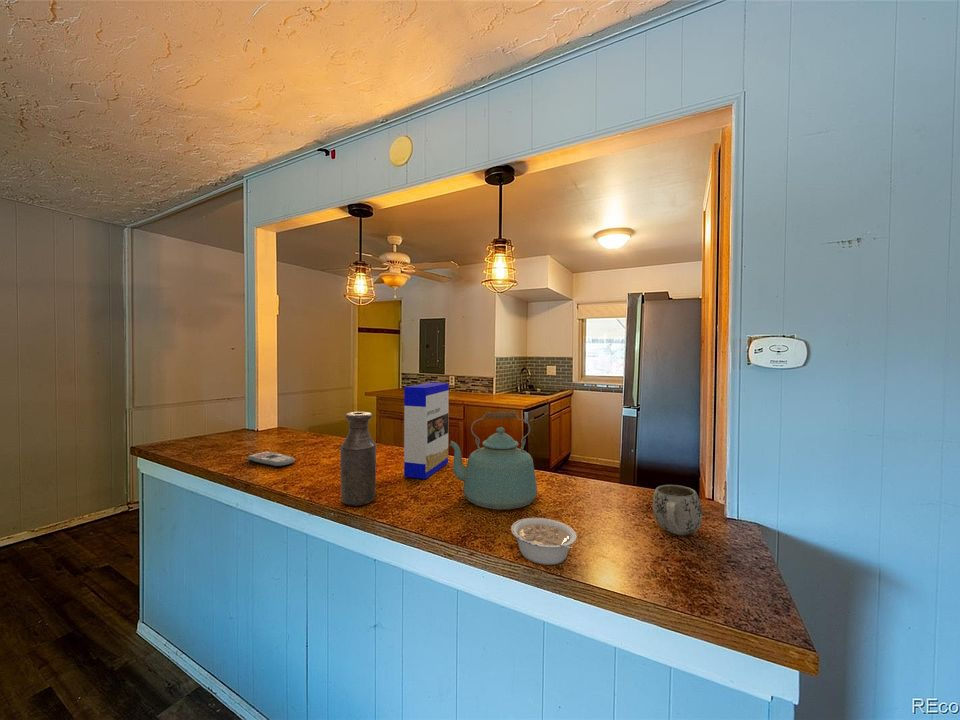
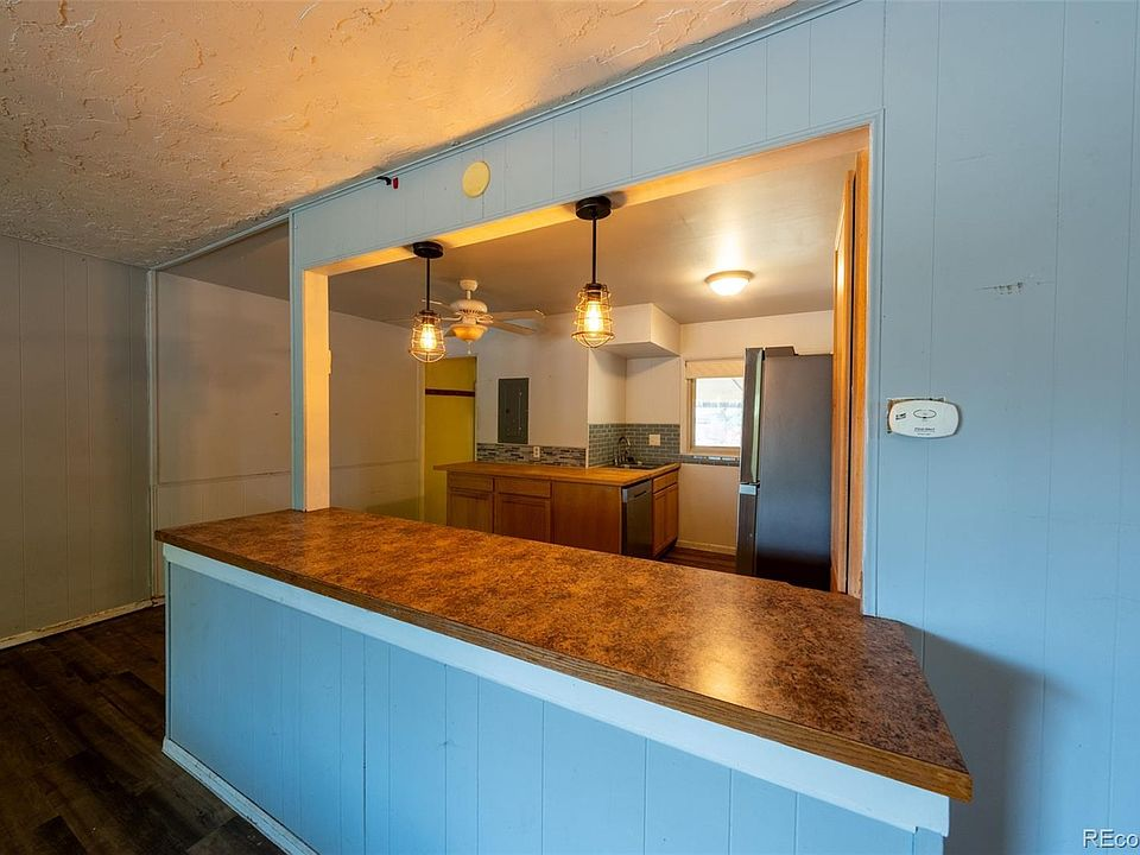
- mug [652,484,703,536]
- bottle [339,411,377,507]
- kettle [448,411,538,511]
- remote control [247,450,296,468]
- legume [510,517,578,566]
- cereal box [403,382,450,480]
